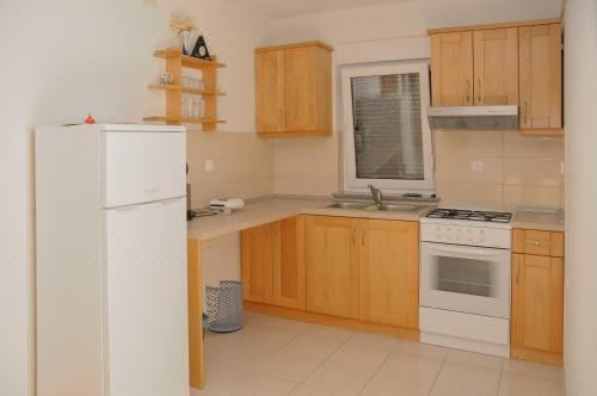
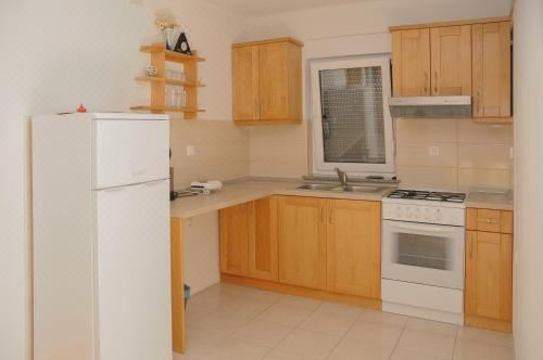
- waste bin [204,279,245,333]
